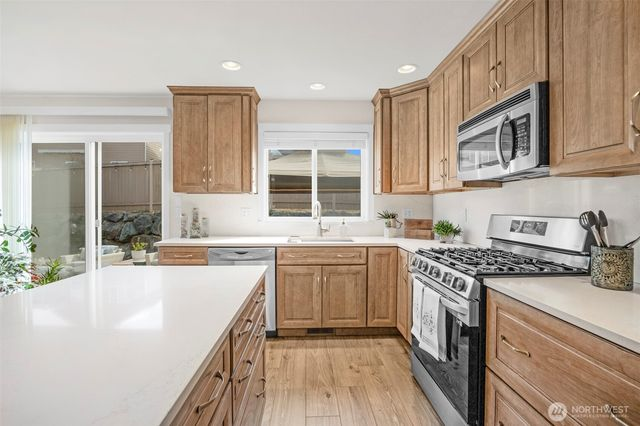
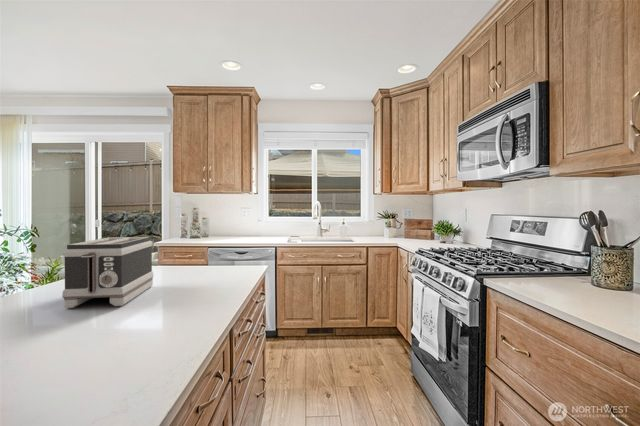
+ toaster [61,236,155,309]
